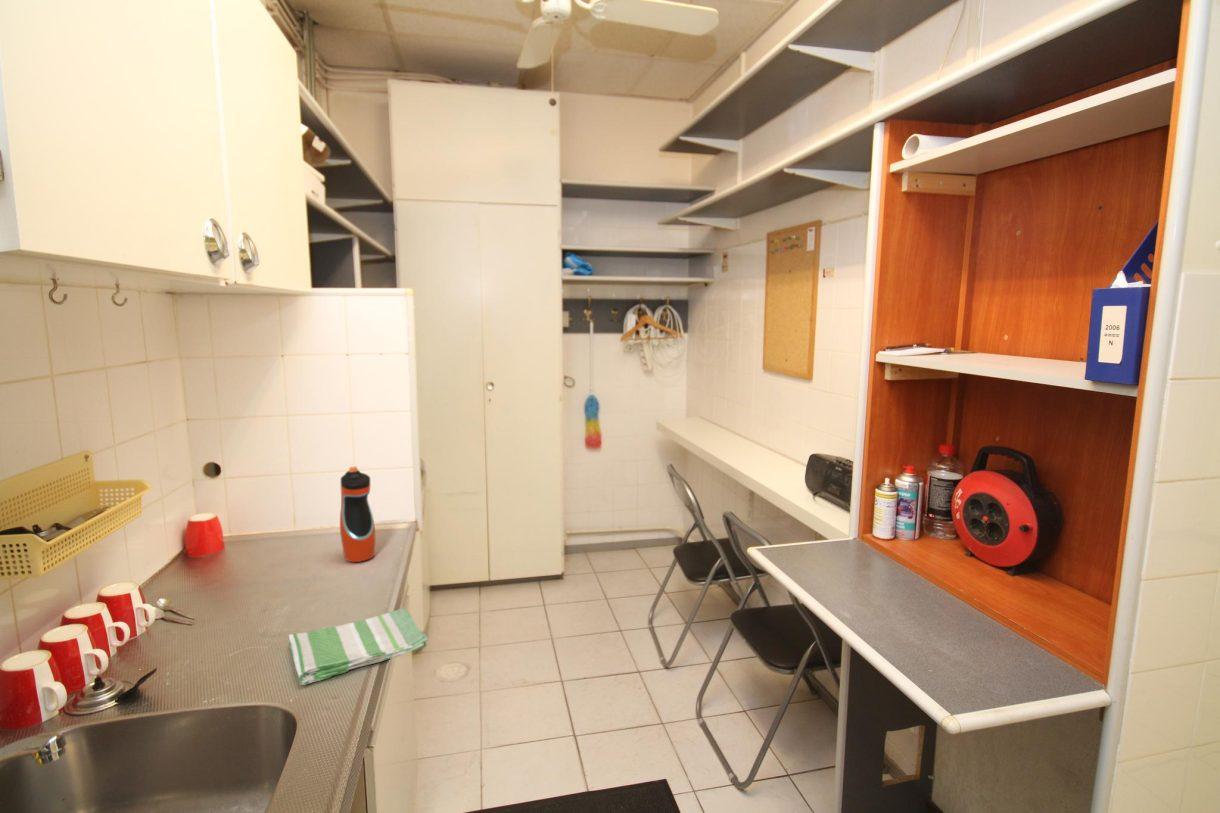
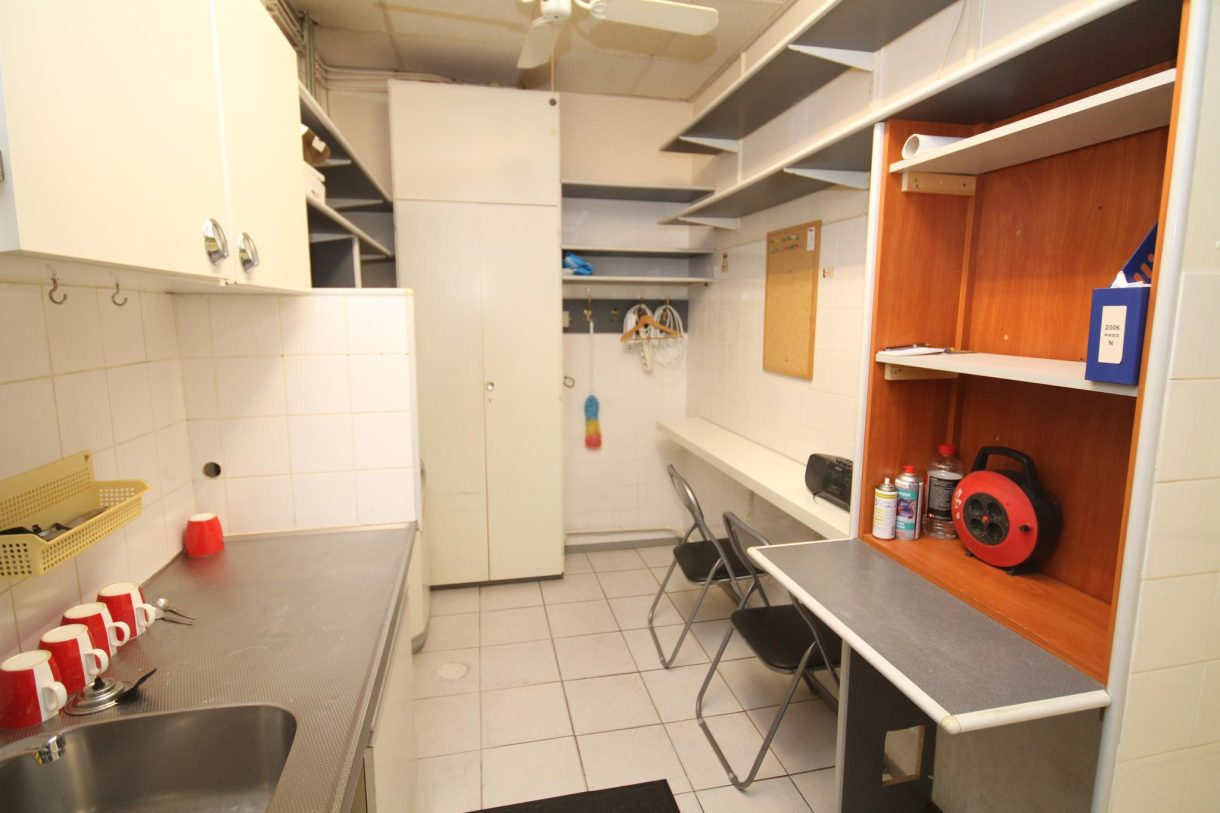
- water bottle [339,466,376,563]
- dish towel [287,607,429,686]
